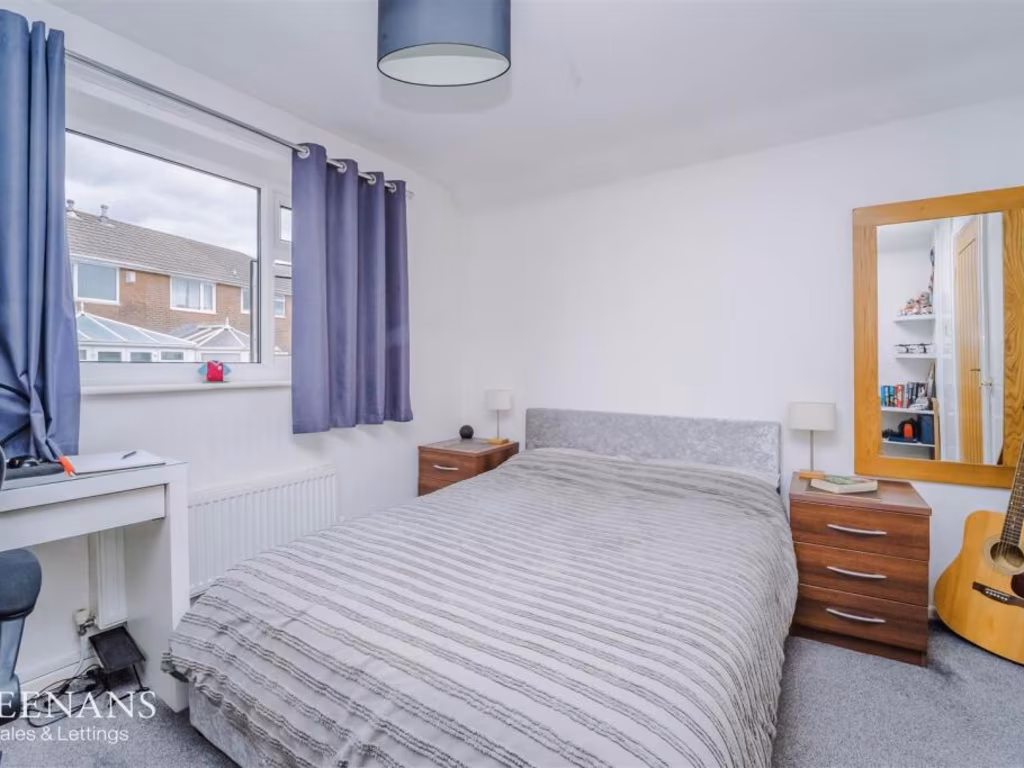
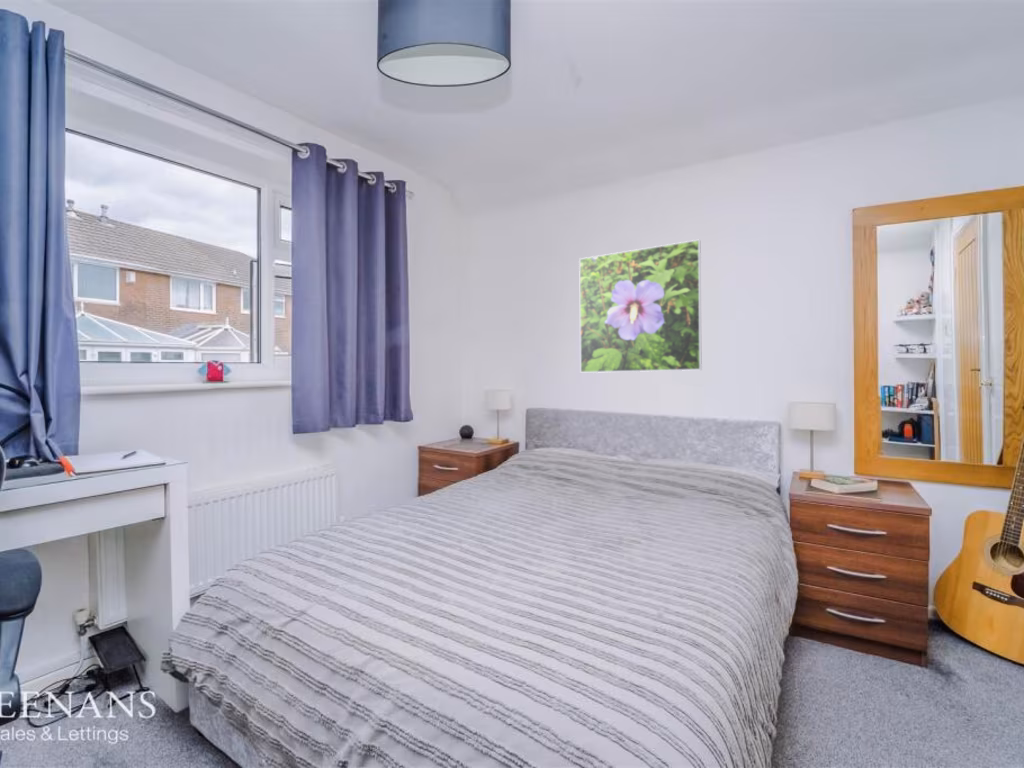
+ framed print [578,239,703,374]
